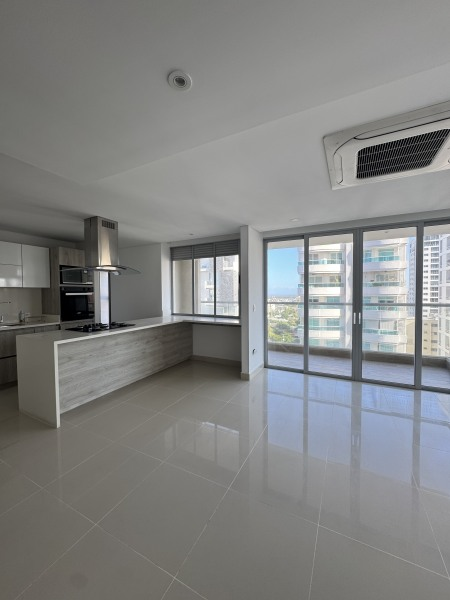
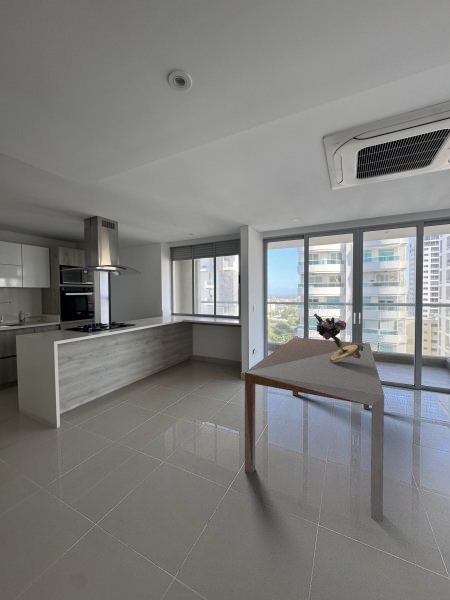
+ bouquet [313,313,364,363]
+ table [244,337,385,522]
